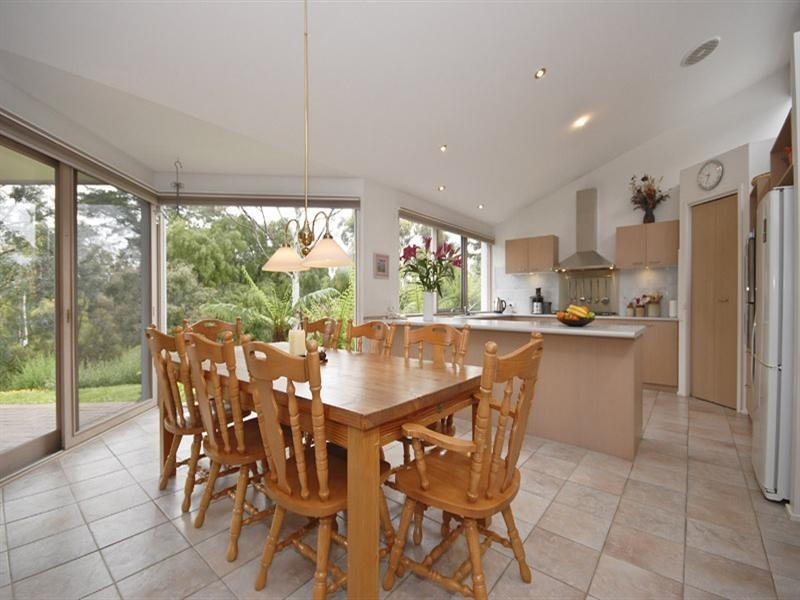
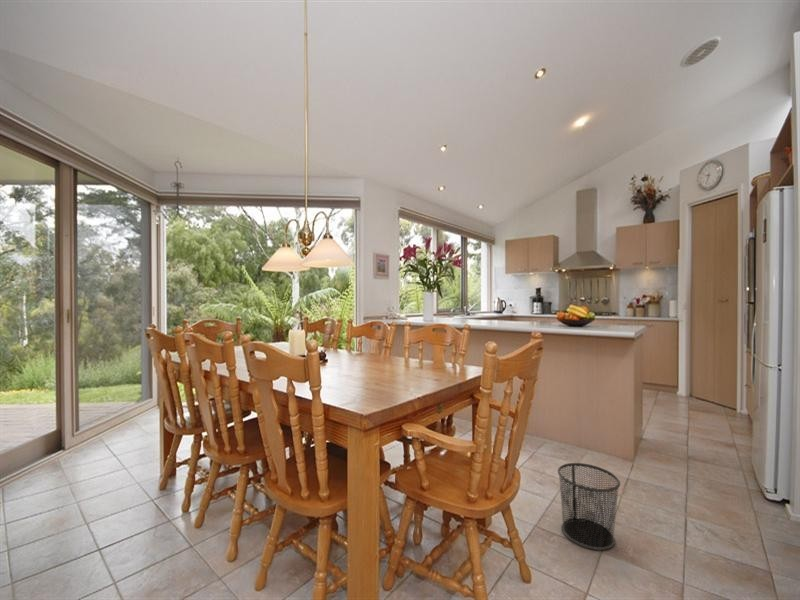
+ waste bin [557,462,621,551]
